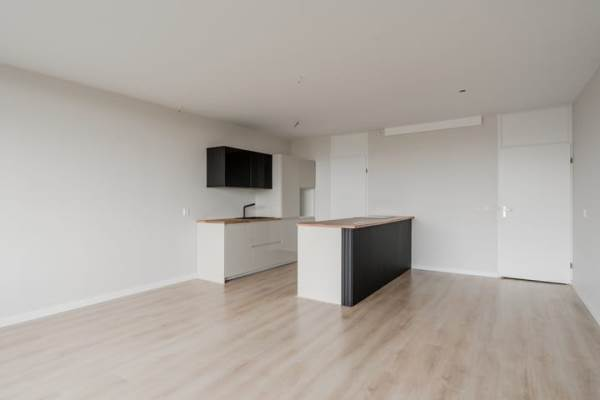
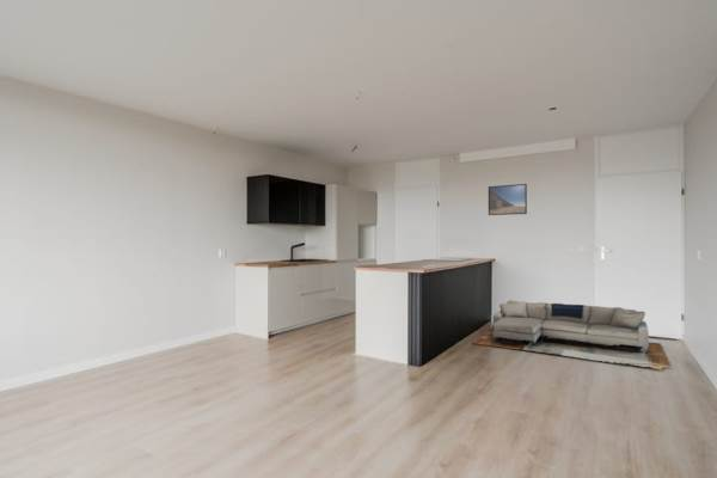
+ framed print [488,183,528,216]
+ sofa [472,299,673,370]
